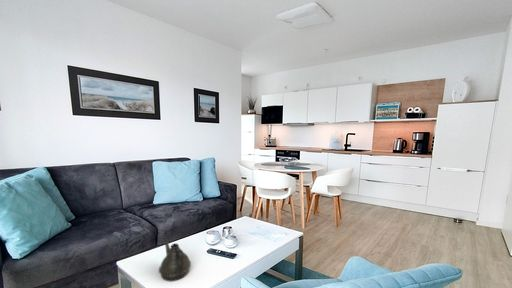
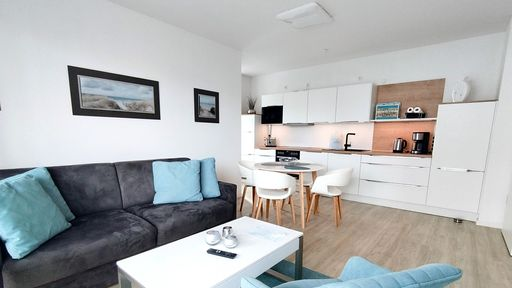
- teapot [158,235,192,282]
